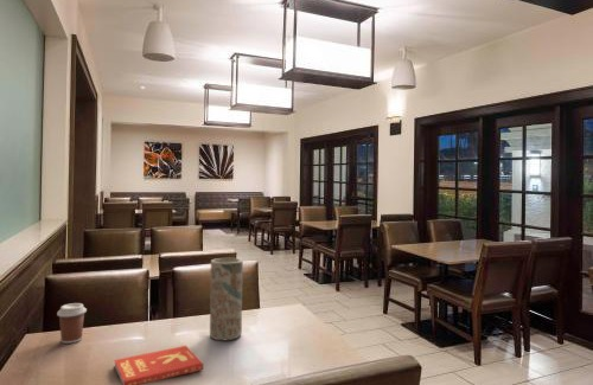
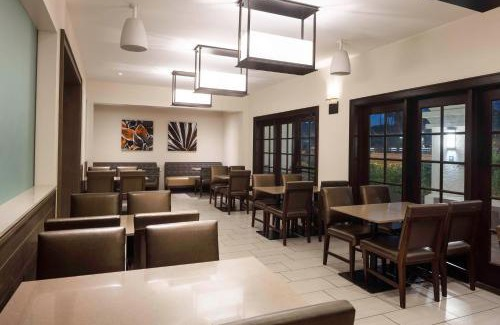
- vase [209,257,244,341]
- coffee cup [56,302,88,345]
- book [113,345,204,385]
